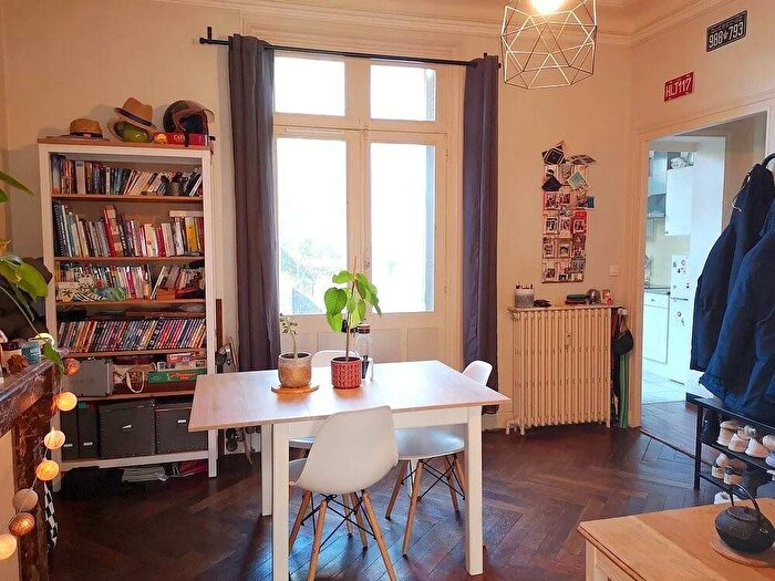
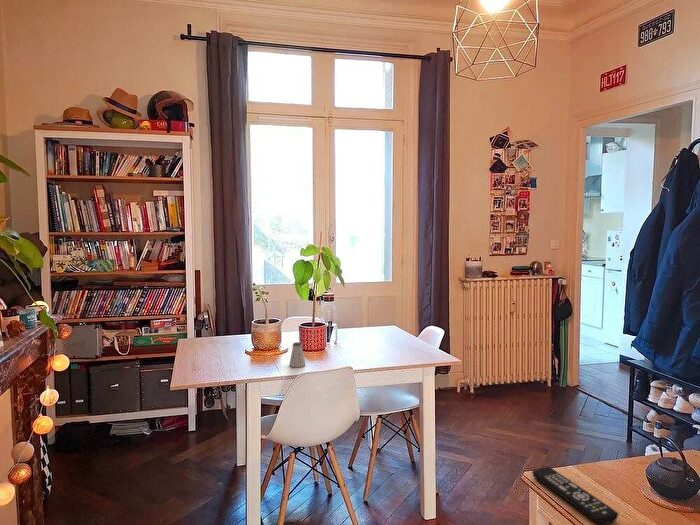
+ remote control [531,466,619,525]
+ saltshaker [288,341,306,368]
